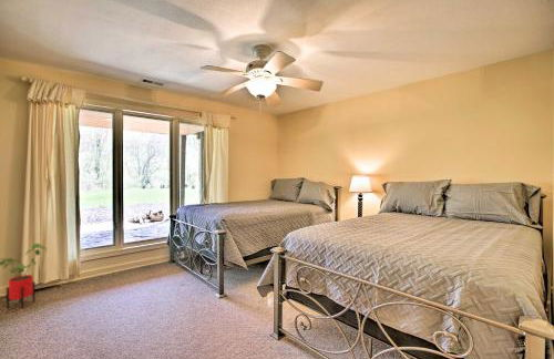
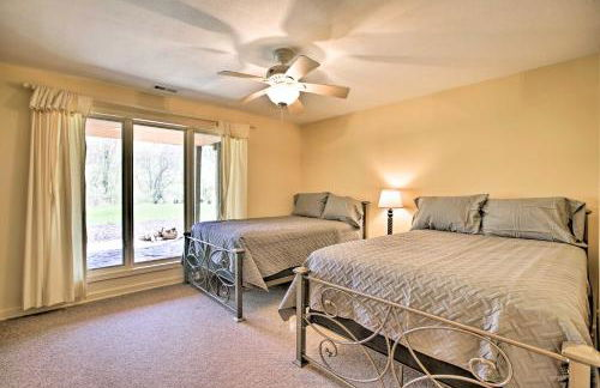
- house plant [0,242,48,309]
